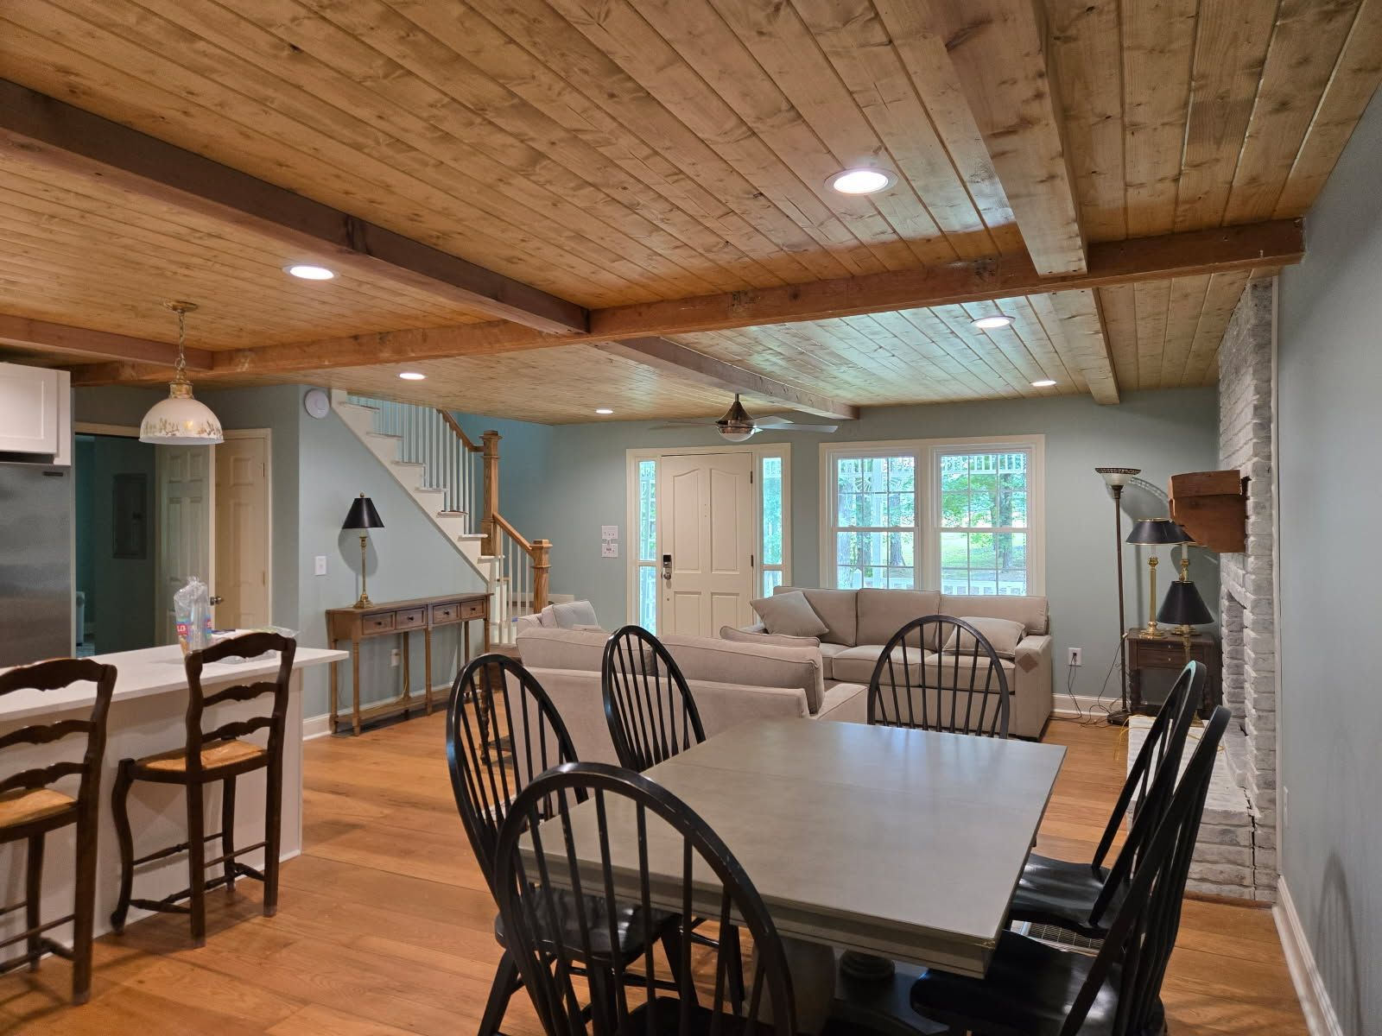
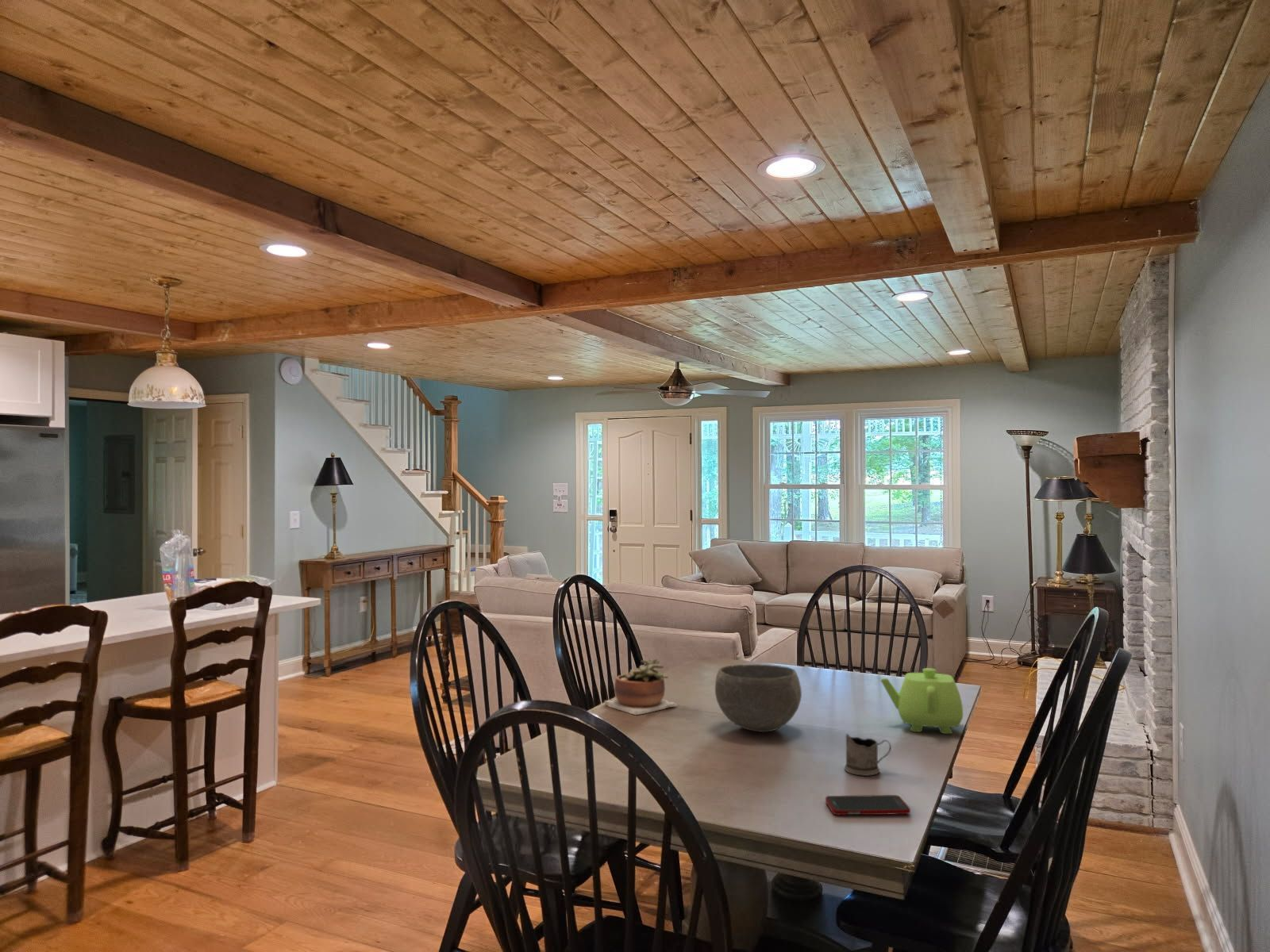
+ cell phone [825,794,911,816]
+ teapot [880,667,964,735]
+ bowl [714,663,802,733]
+ succulent plant [603,658,678,716]
+ tea glass holder [844,733,892,777]
